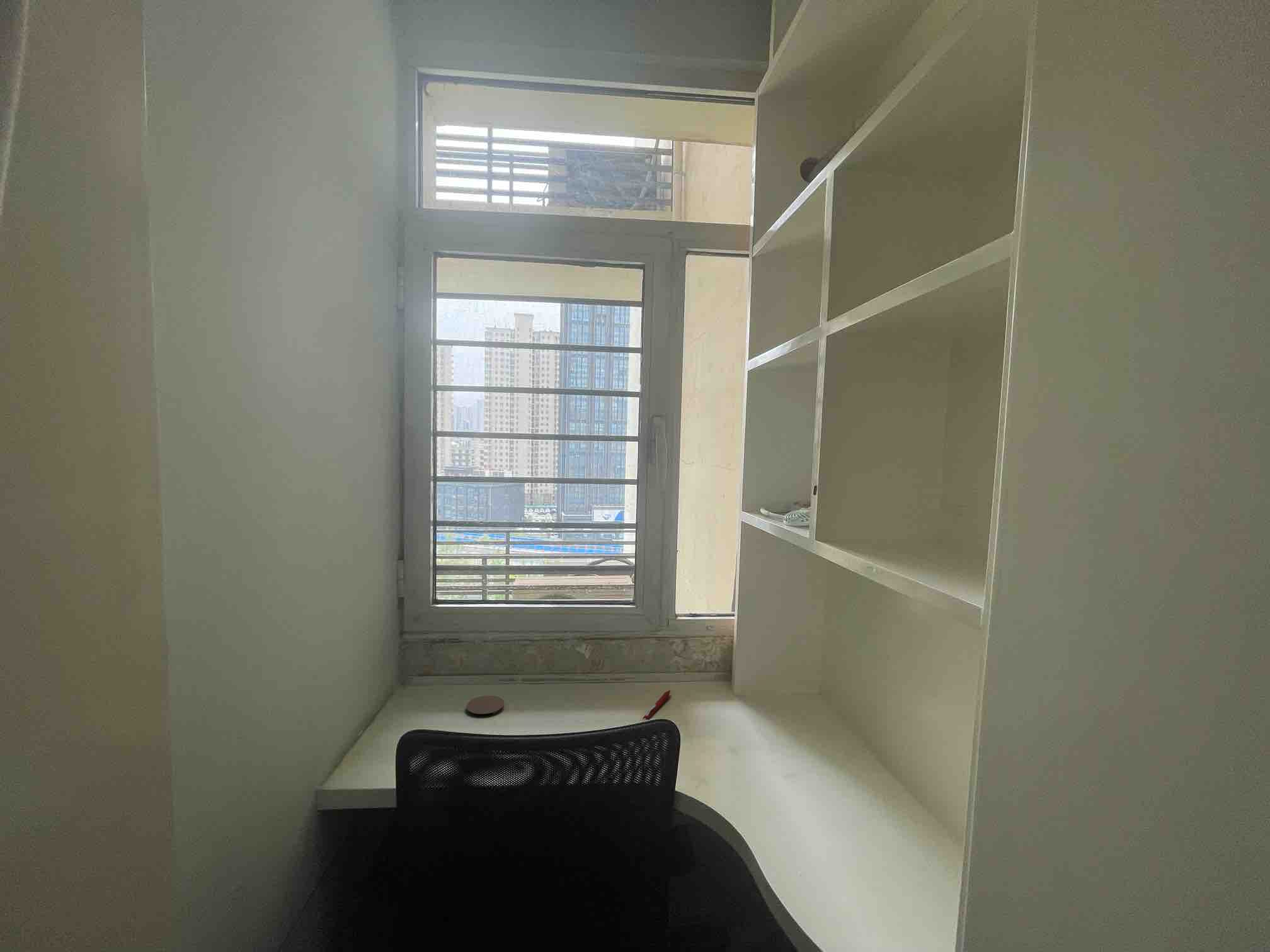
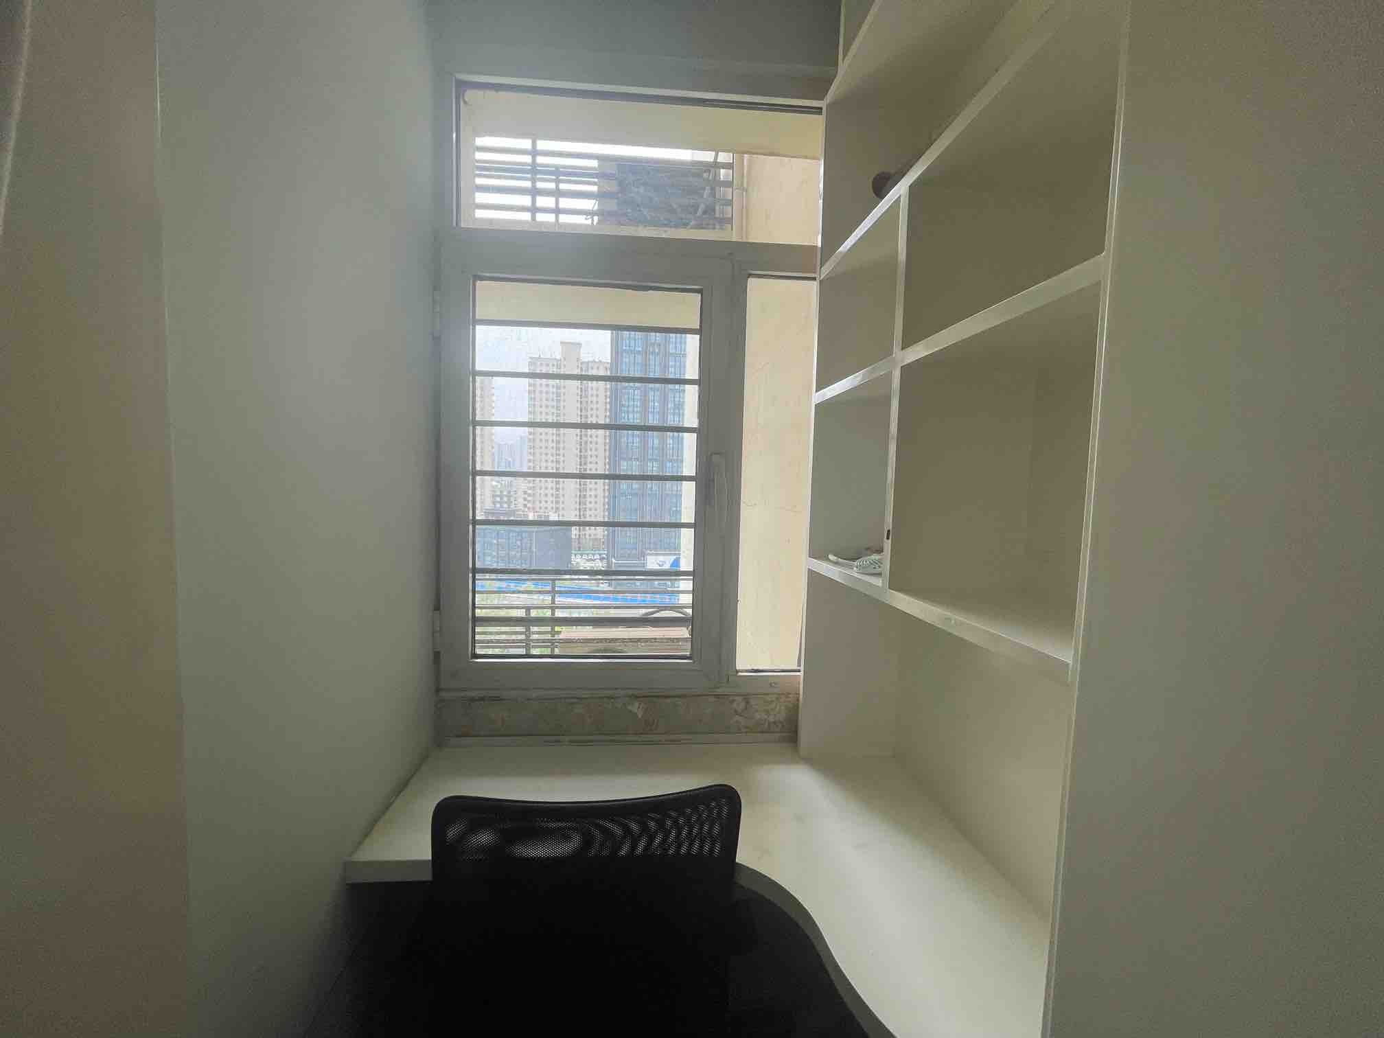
- coaster [466,695,505,715]
- pen [641,689,671,722]
